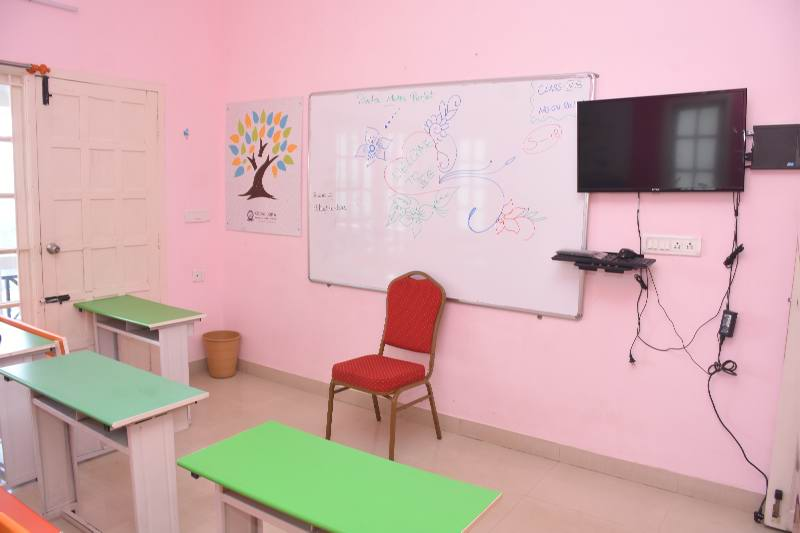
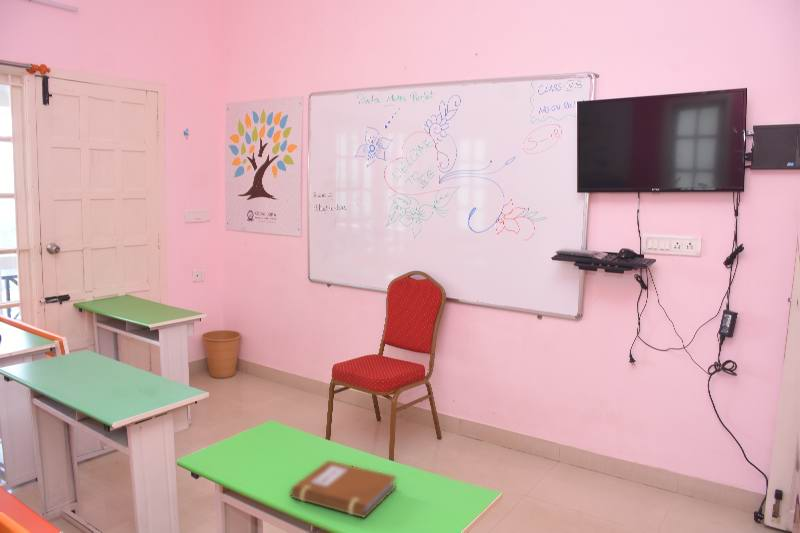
+ notebook [289,459,398,519]
